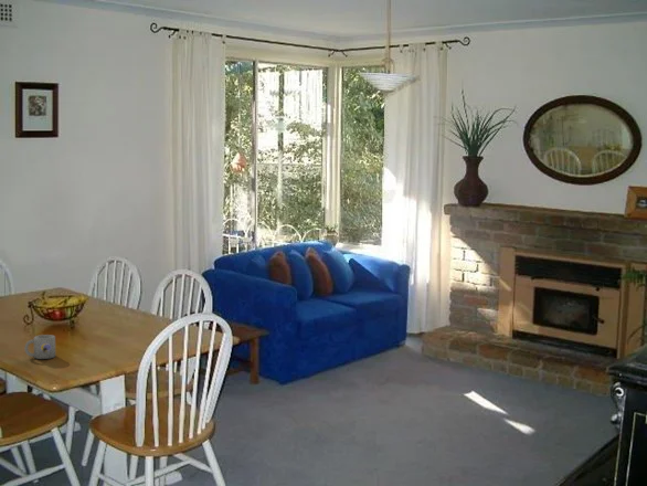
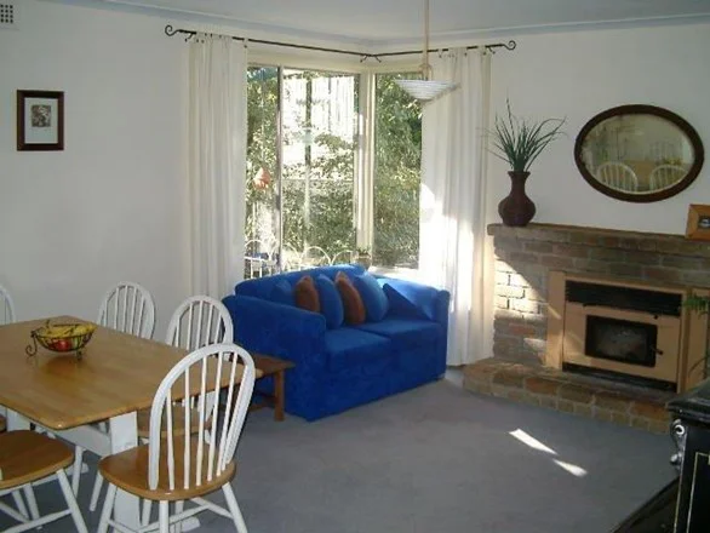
- mug [23,334,56,360]
